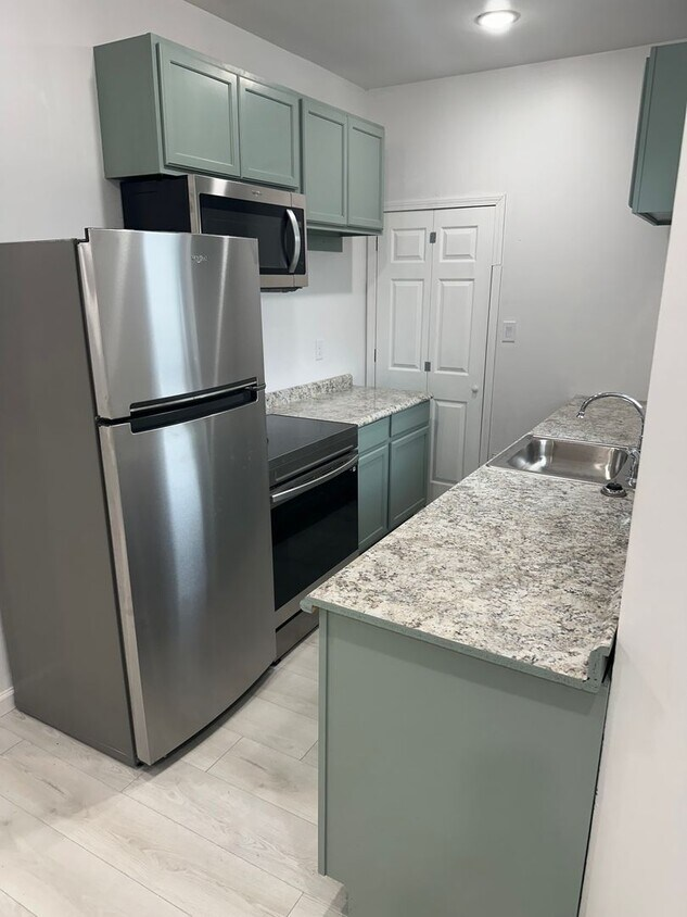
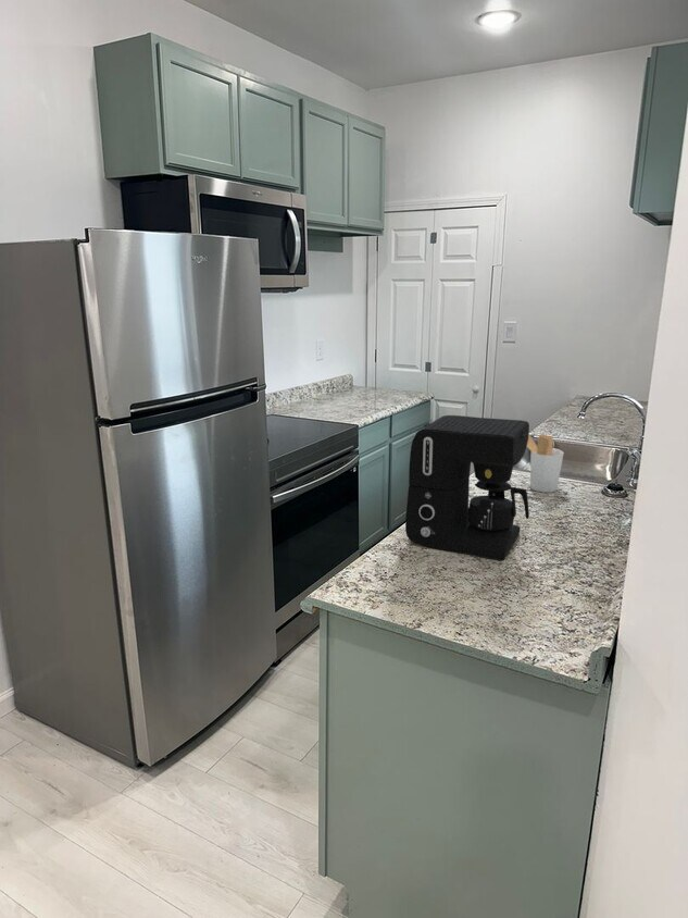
+ utensil holder [527,433,564,494]
+ coffee maker [404,414,530,561]
